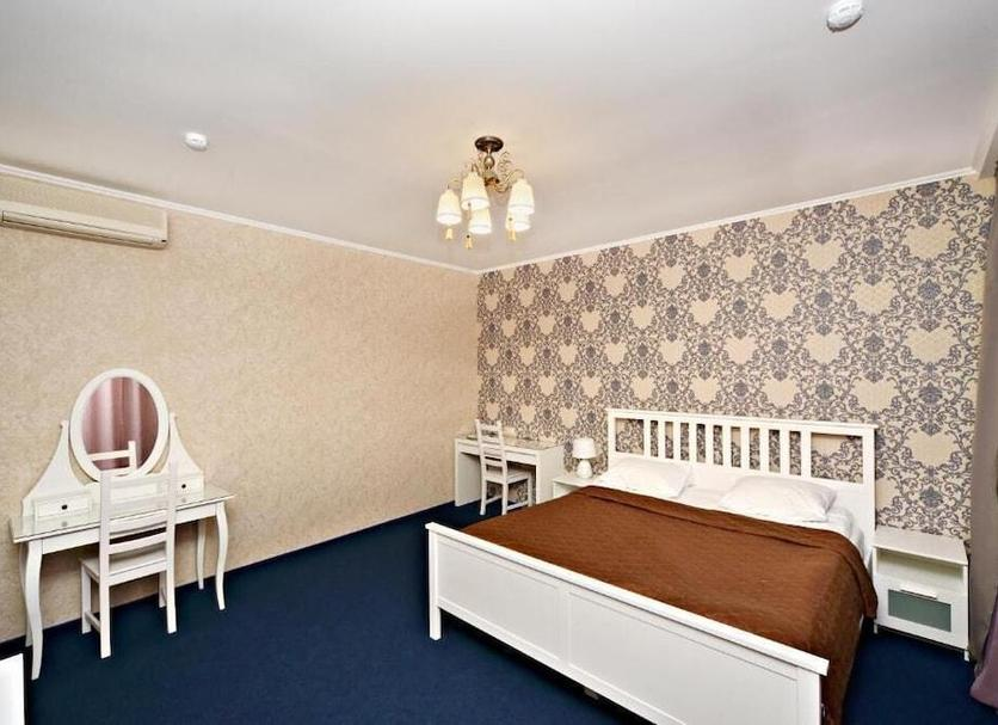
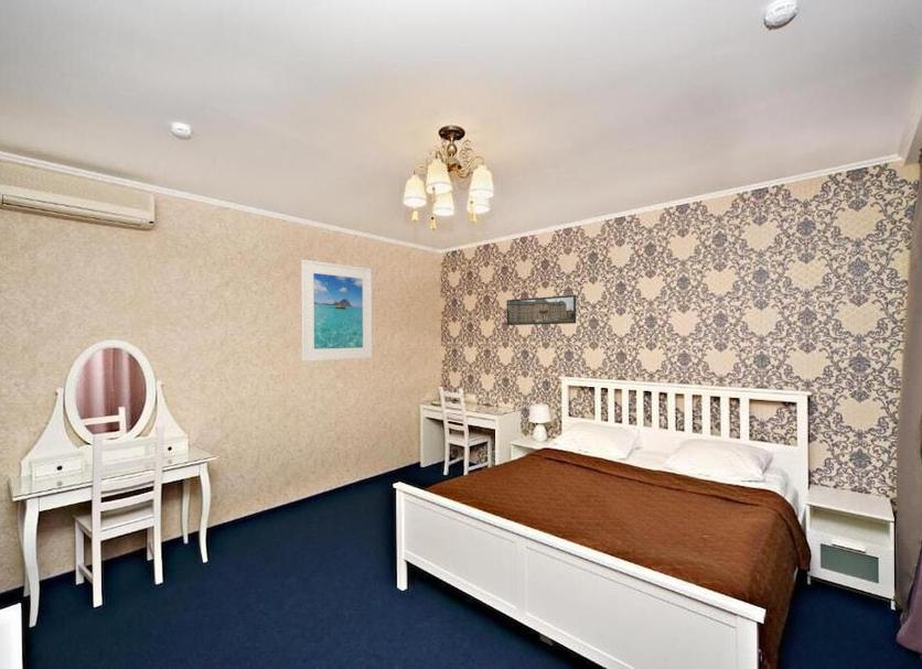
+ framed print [300,259,374,363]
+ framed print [505,294,577,326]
